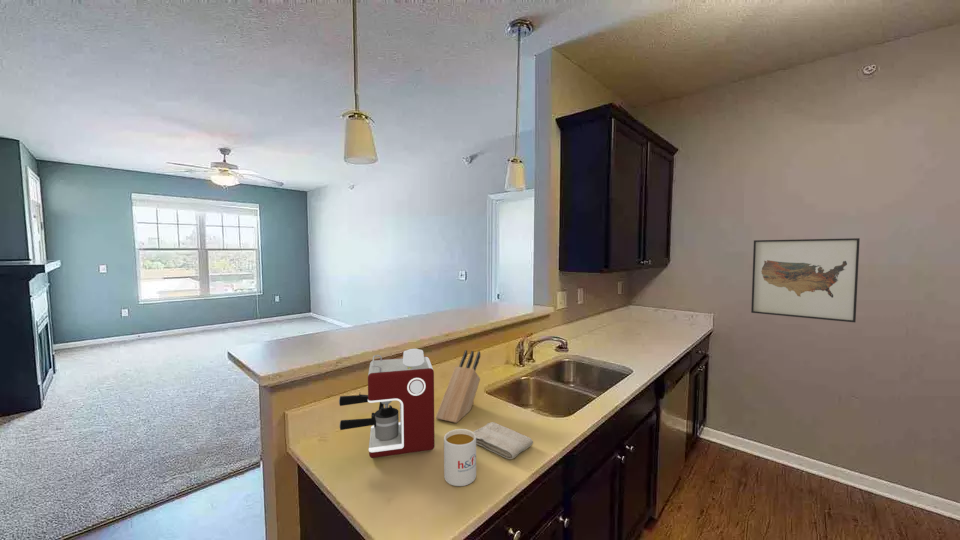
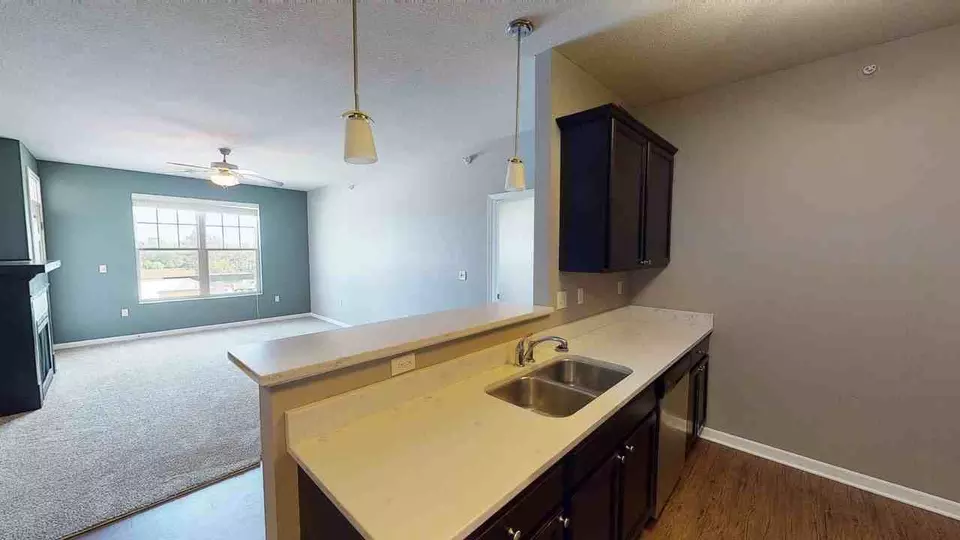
- coffee maker [338,348,436,459]
- washcloth [473,421,534,460]
- knife block [435,349,481,424]
- mug [443,428,477,487]
- wall art [750,237,861,323]
